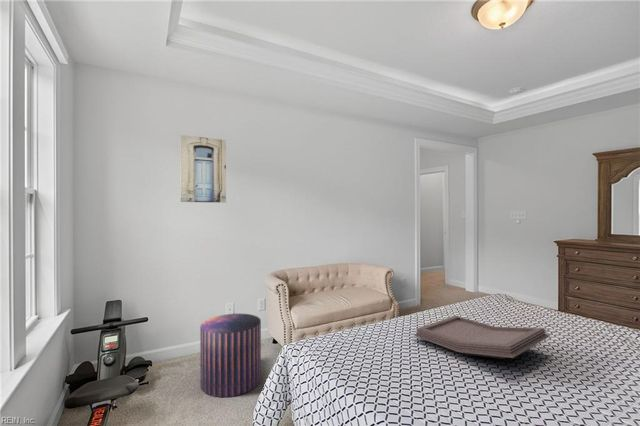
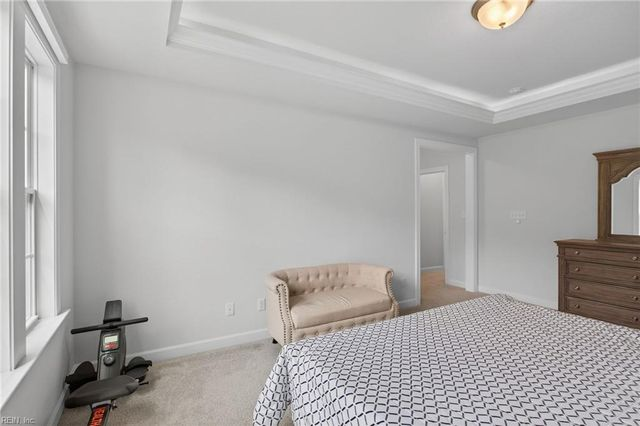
- pouf [199,313,262,398]
- wall art [179,134,227,204]
- serving tray [413,315,551,360]
